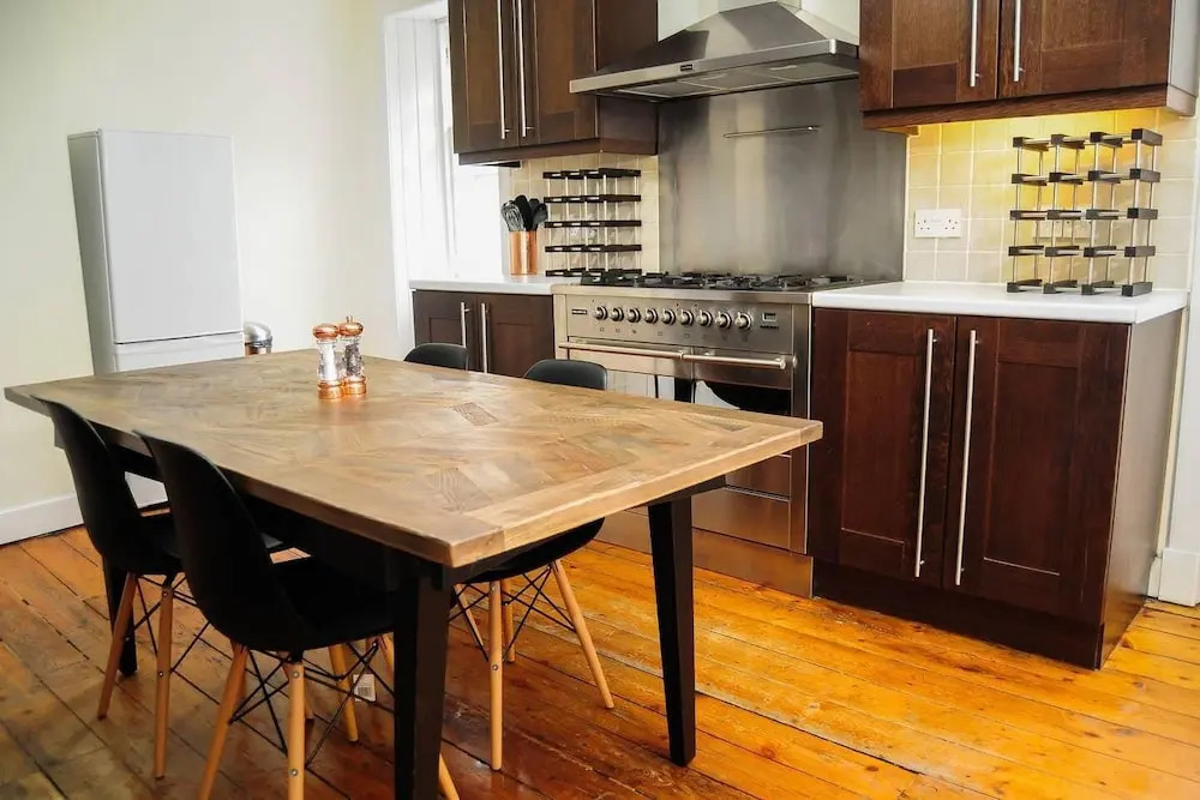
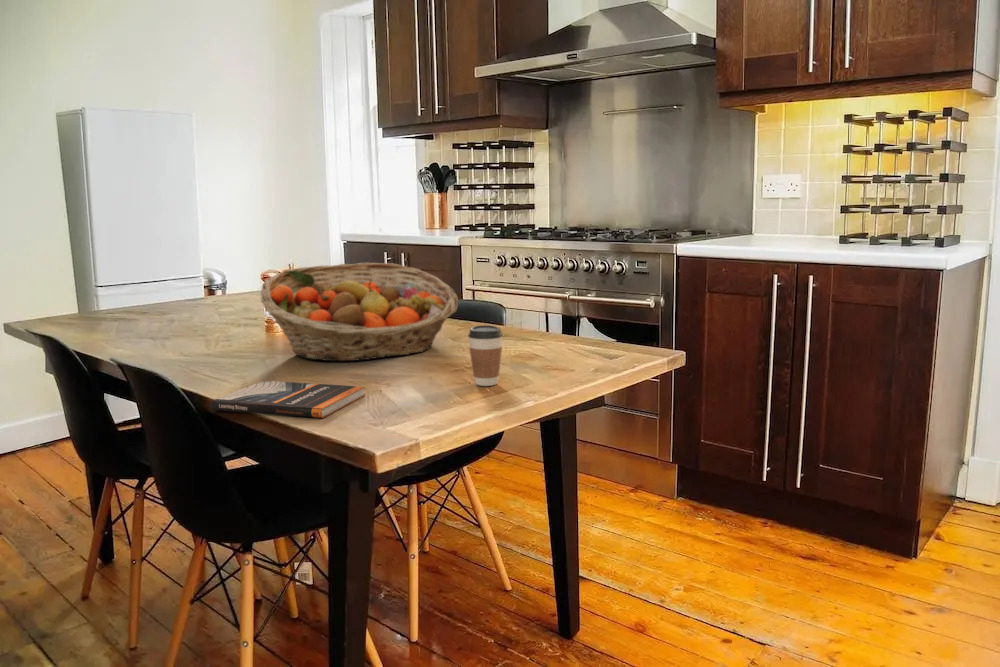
+ fruit basket [260,262,459,362]
+ coffee cup [467,324,504,387]
+ book [210,380,366,419]
